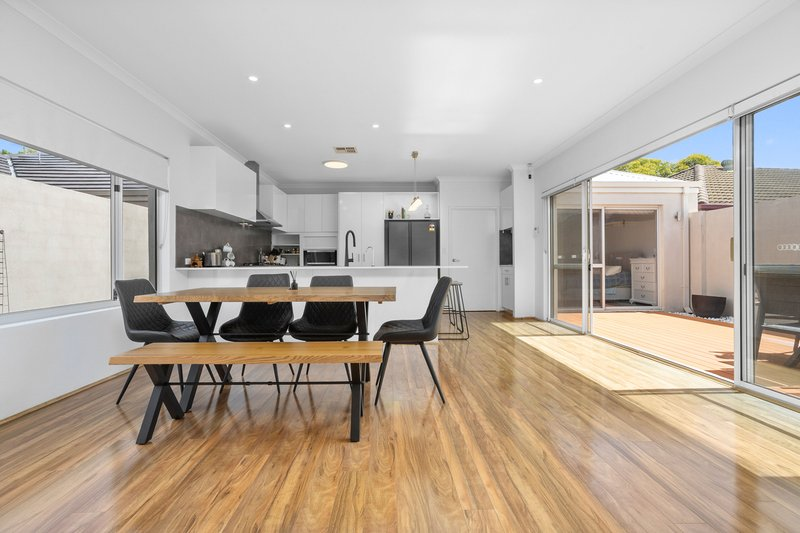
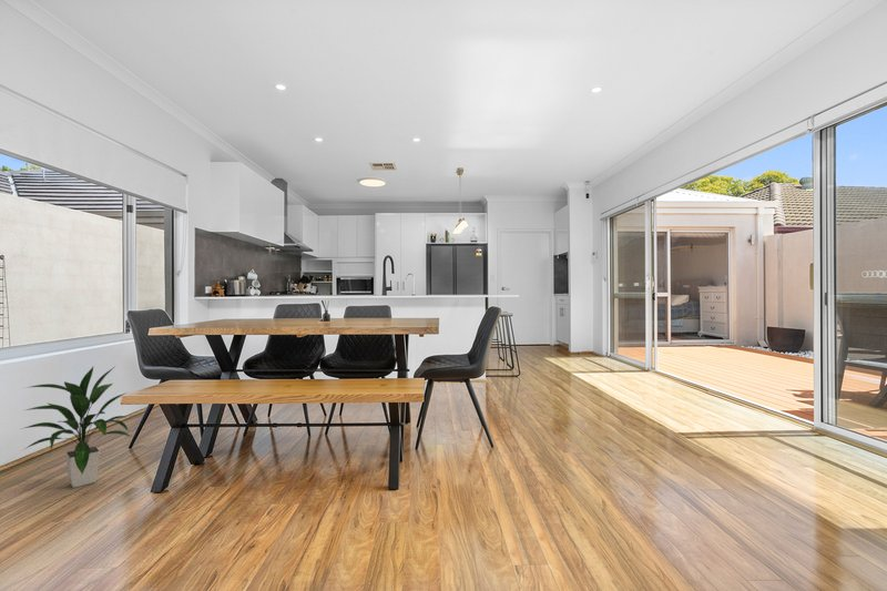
+ indoor plant [20,365,133,489]
